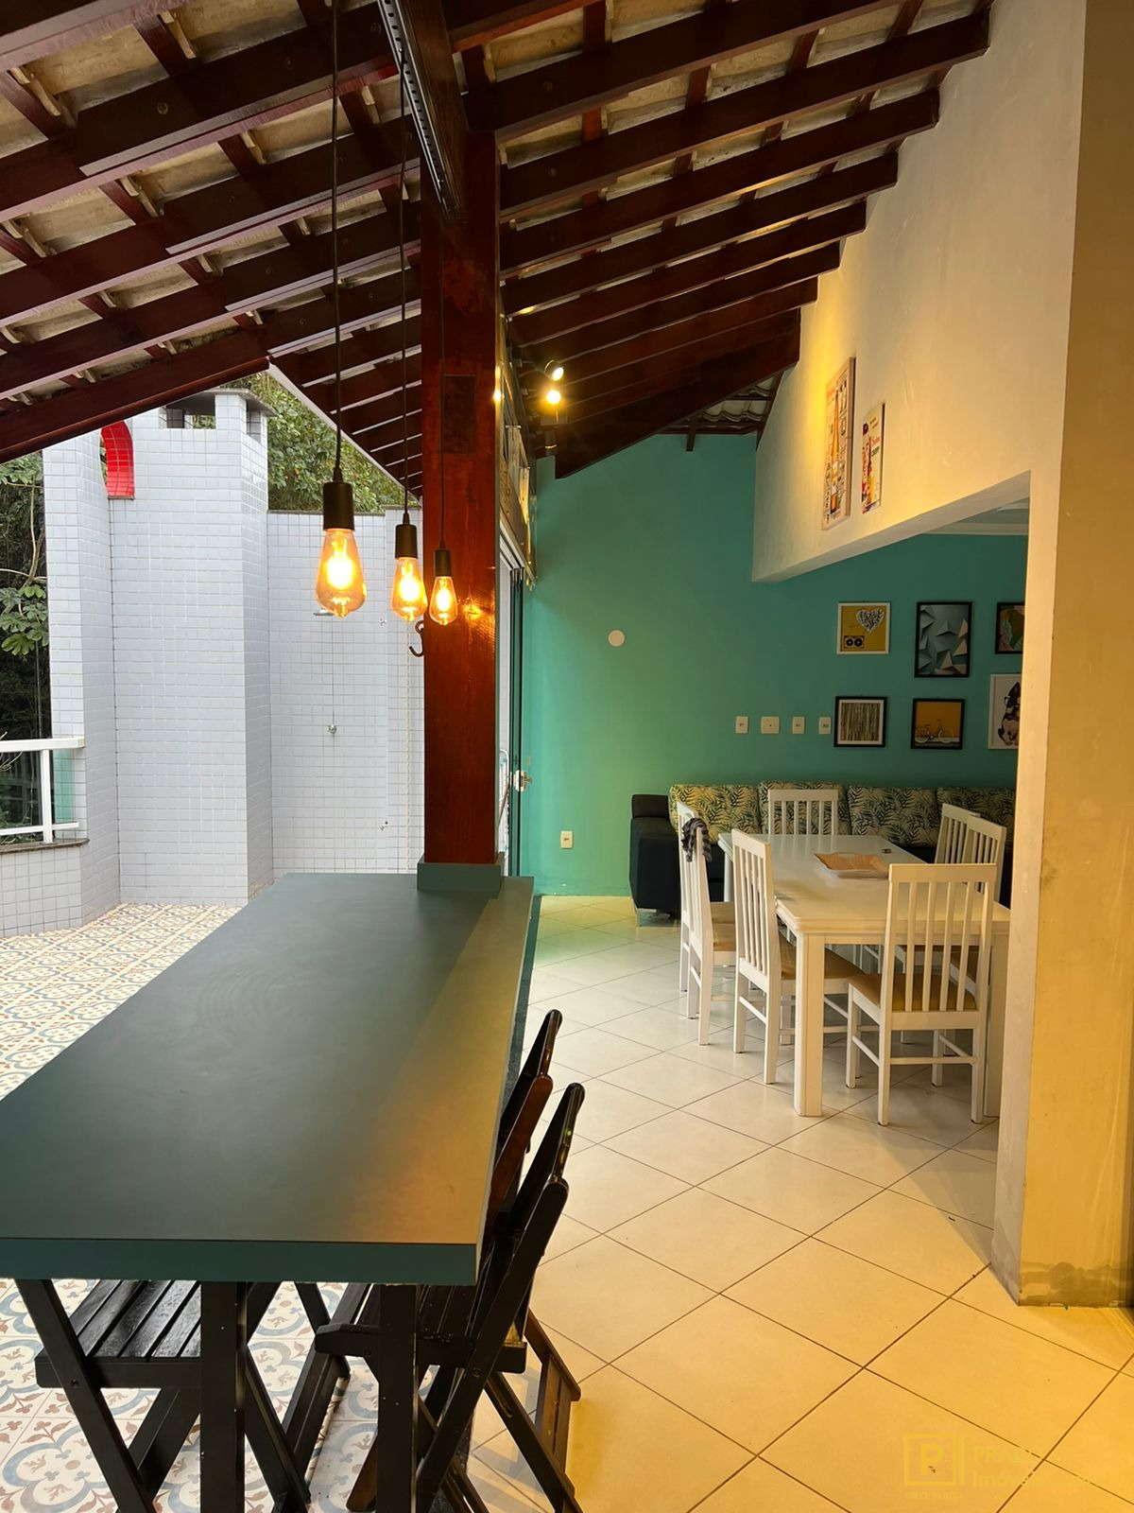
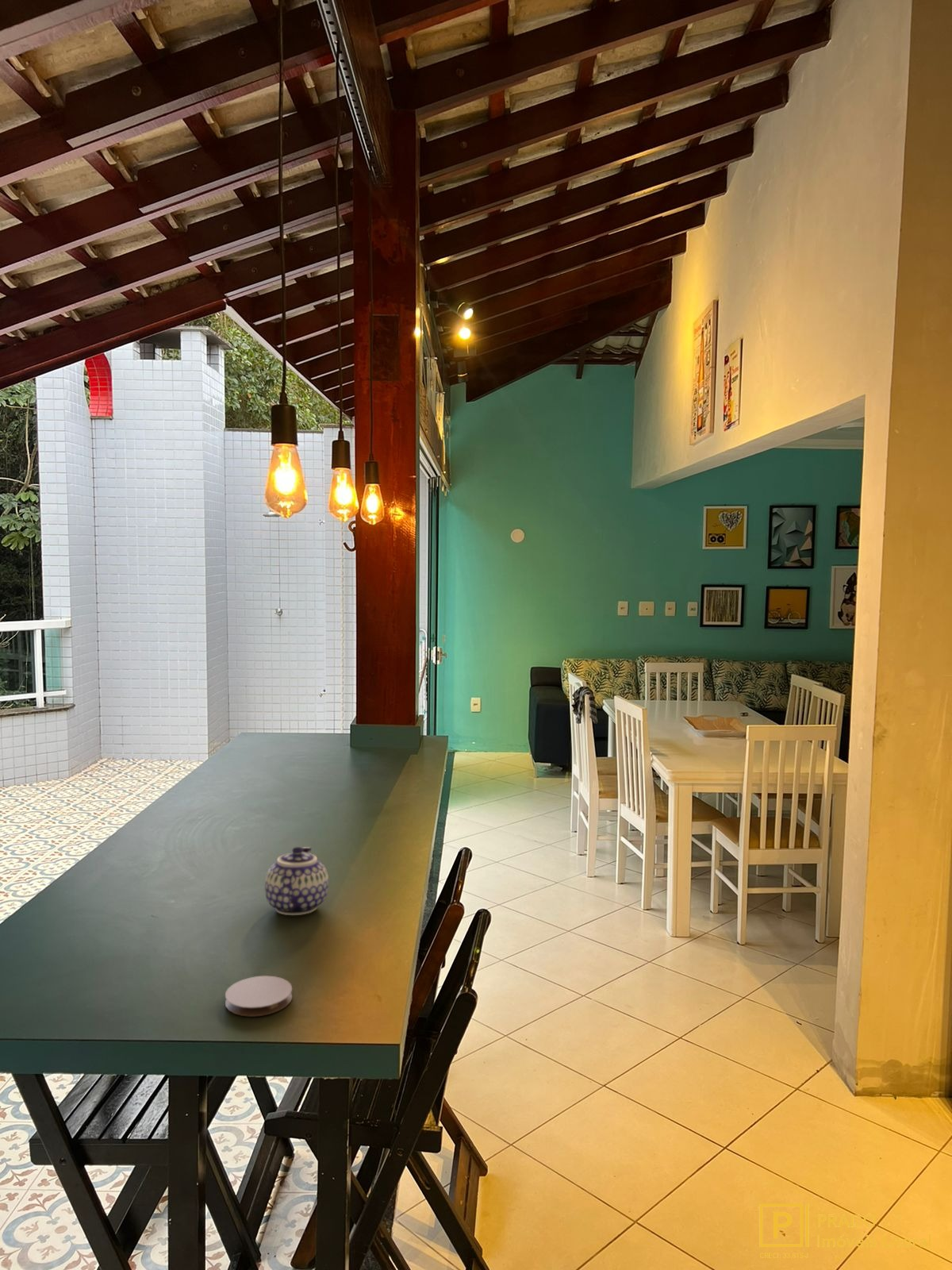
+ teapot [264,846,329,916]
+ coaster [225,975,293,1018]
